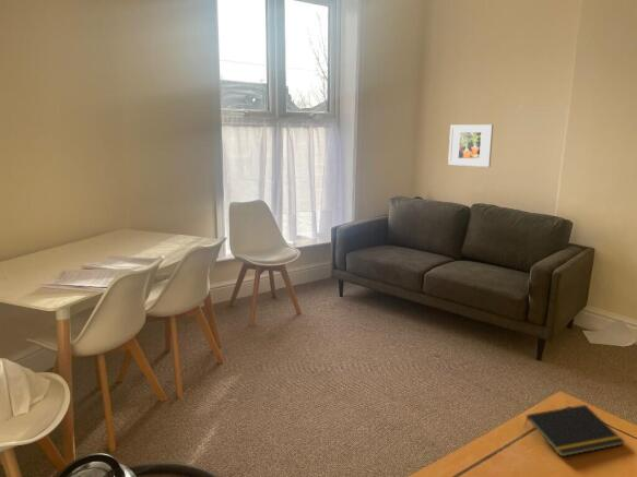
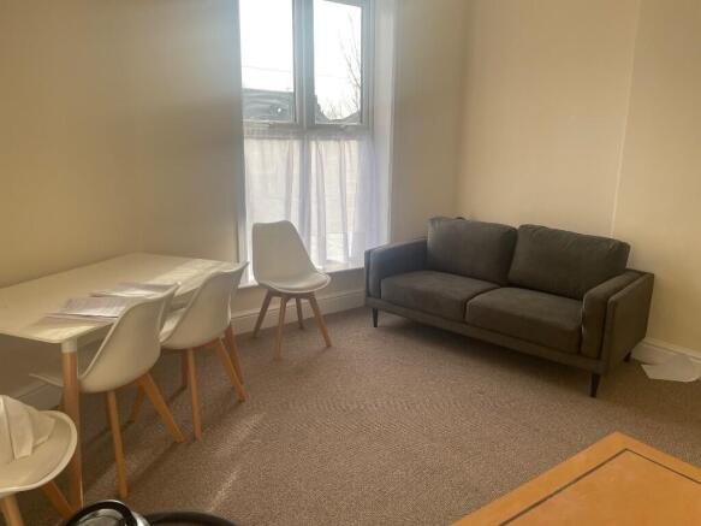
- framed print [447,123,495,168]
- notepad [523,404,625,457]
